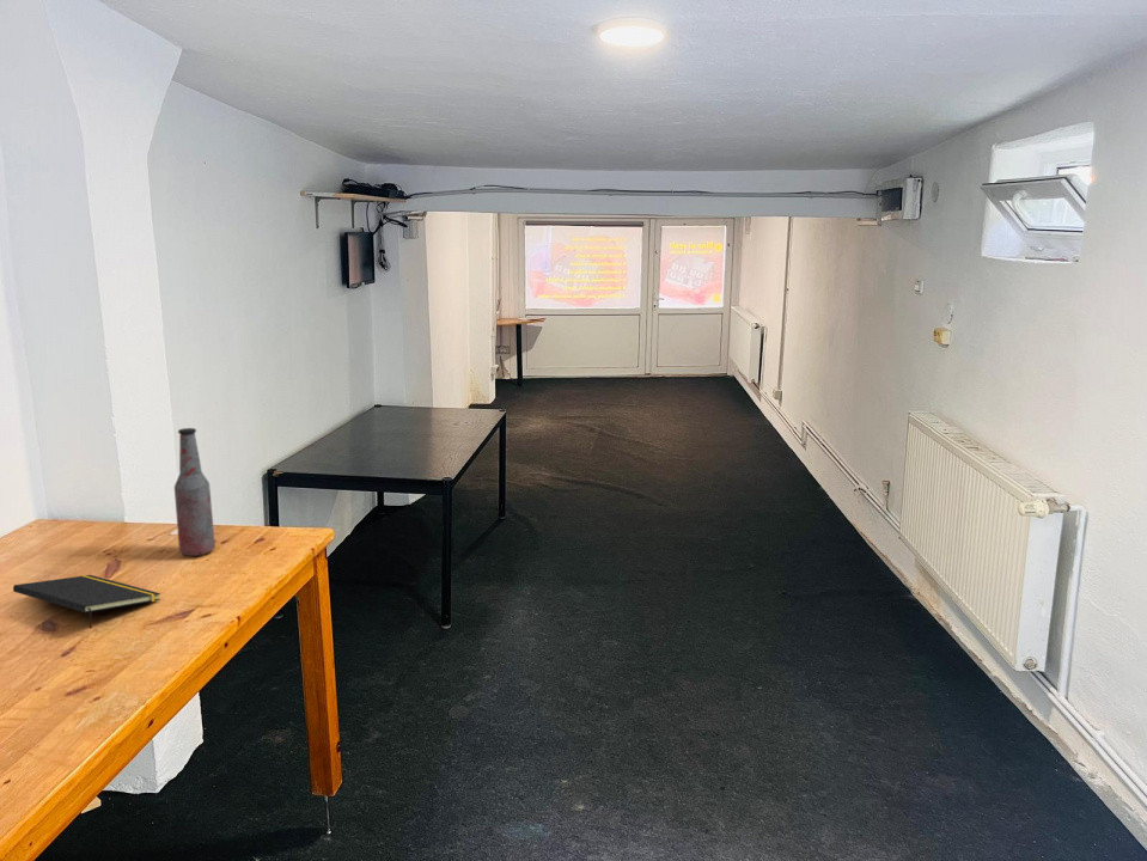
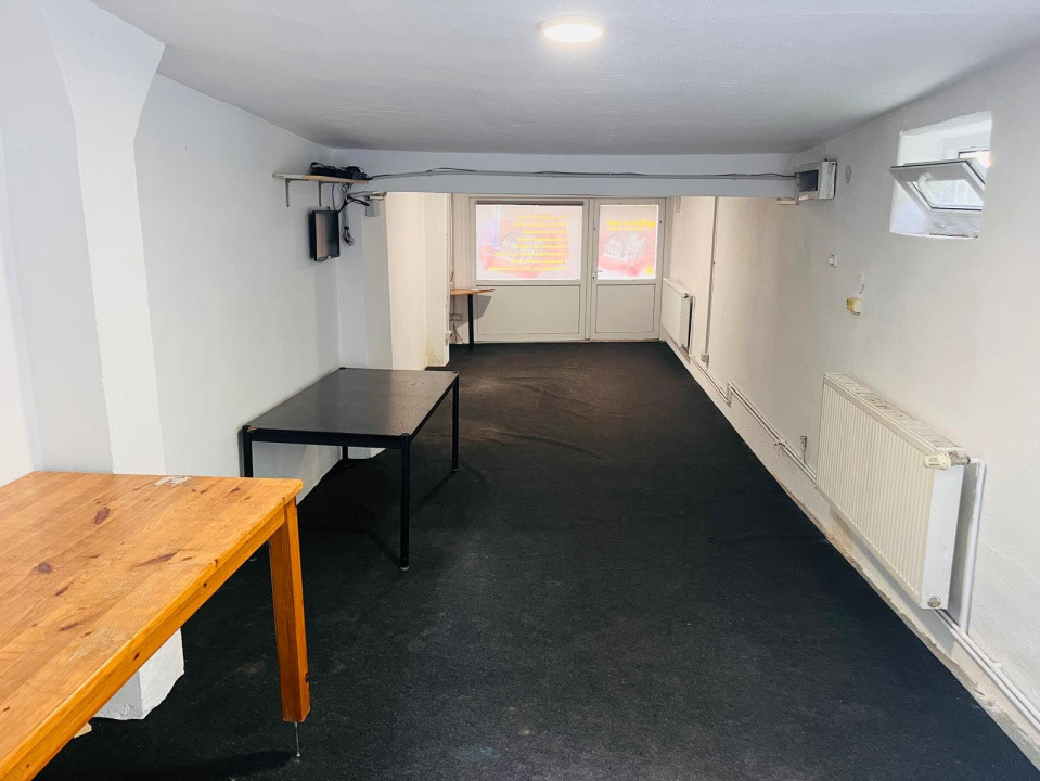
- notepad [12,574,161,630]
- bottle [173,427,216,557]
